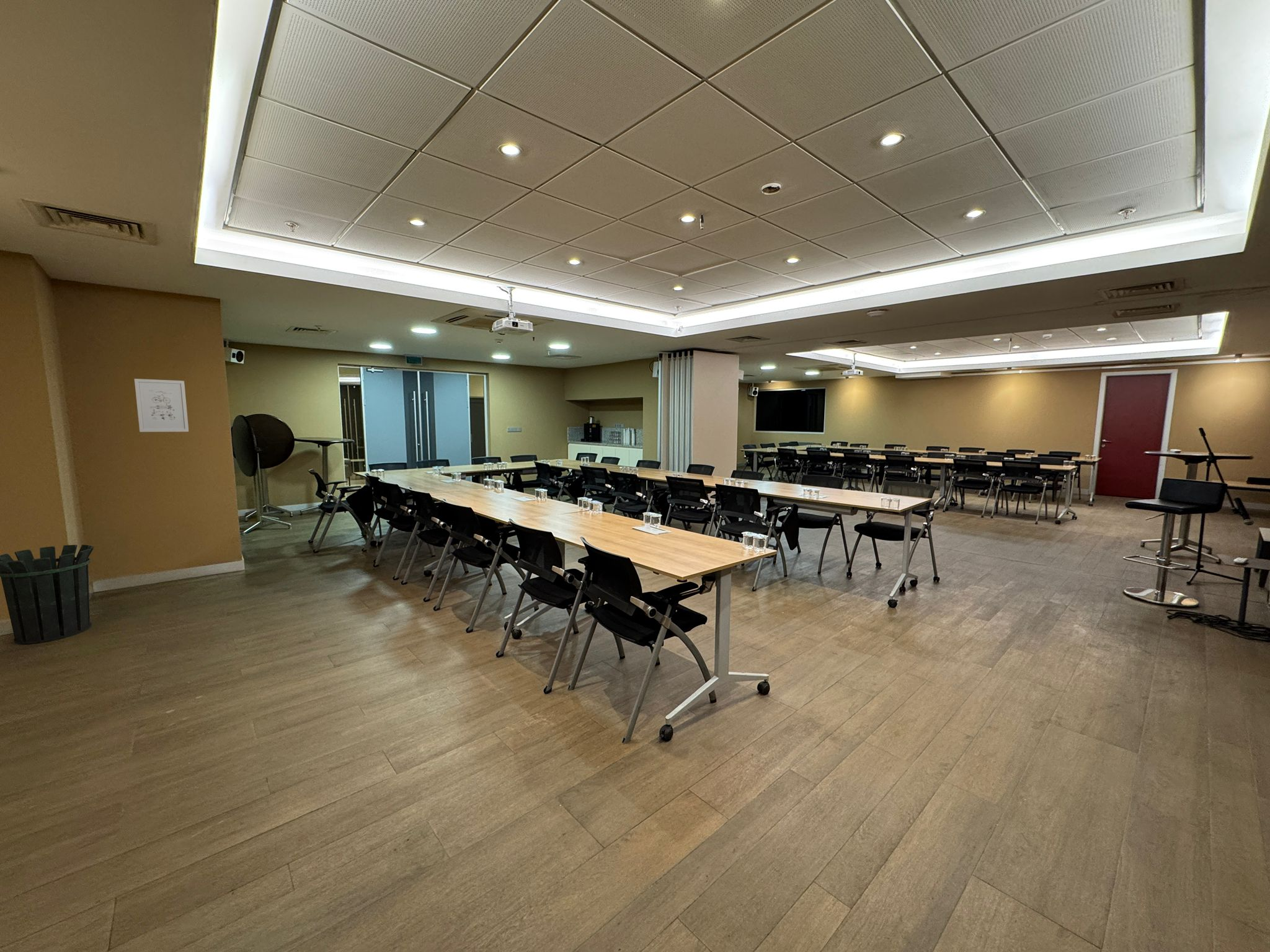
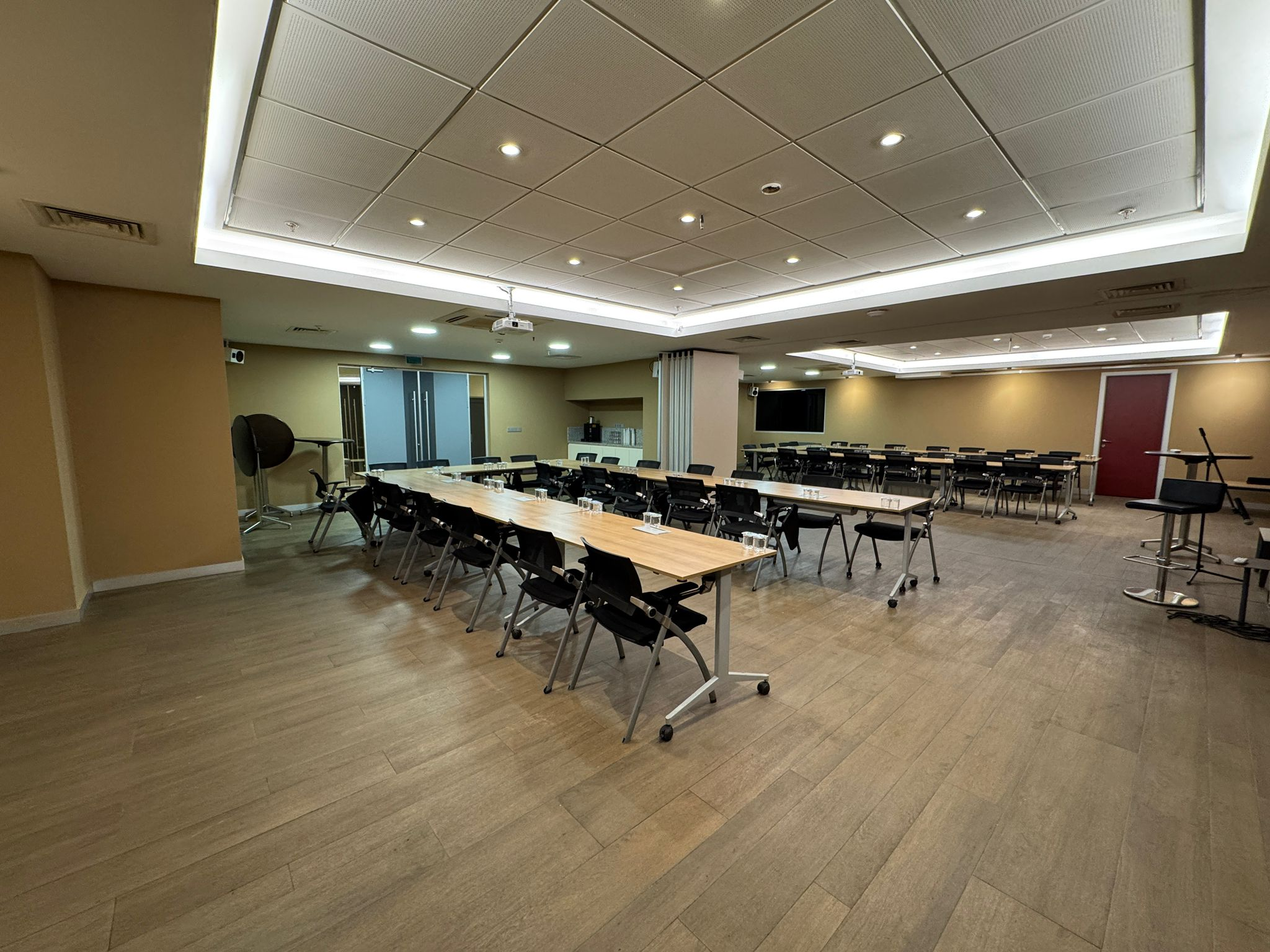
- waste bin [0,544,94,645]
- wall art [134,378,189,433]
